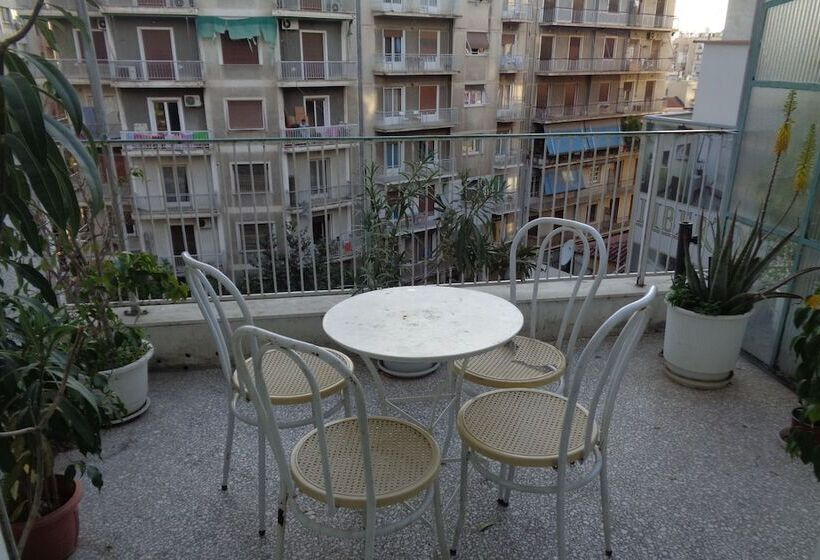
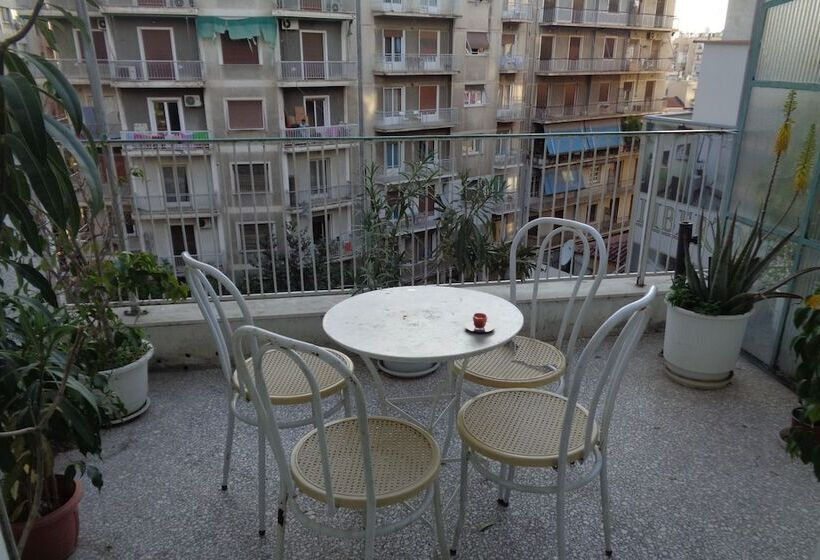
+ teacup [464,312,495,334]
